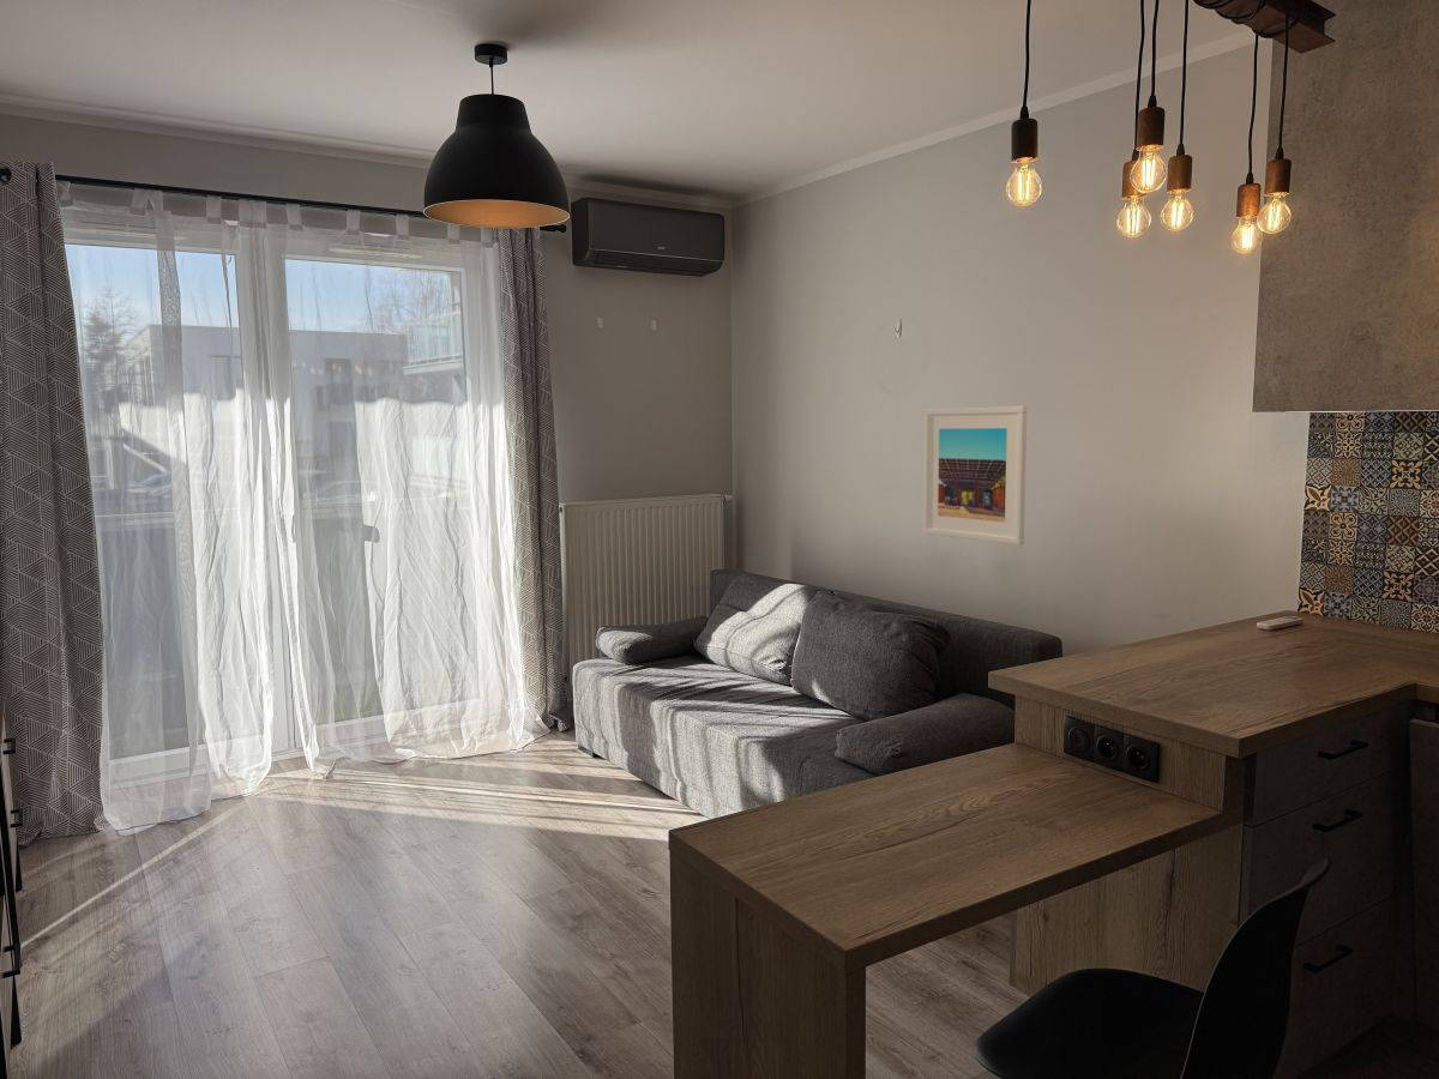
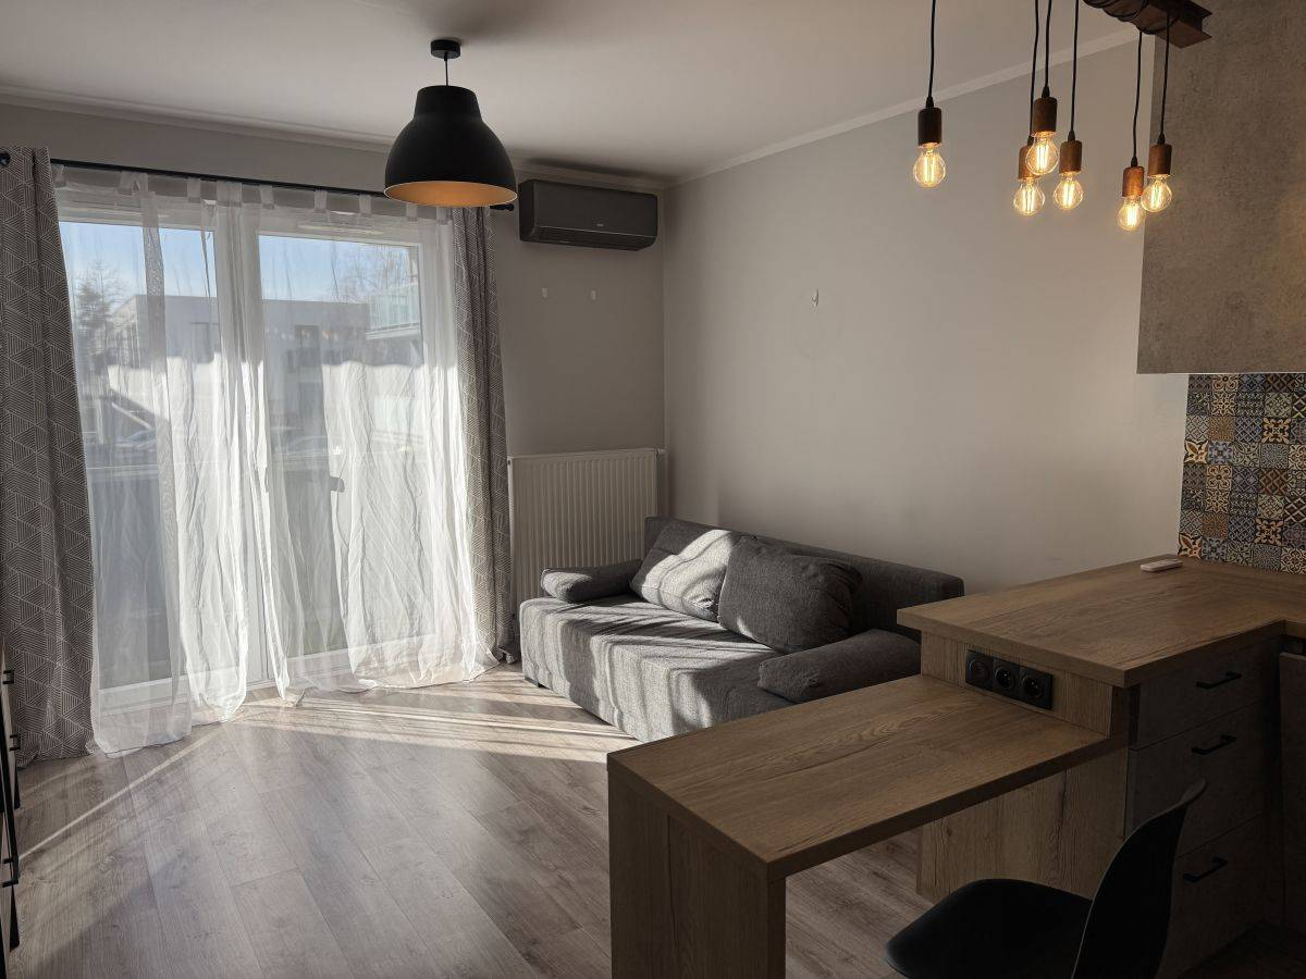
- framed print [922,405,1028,545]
